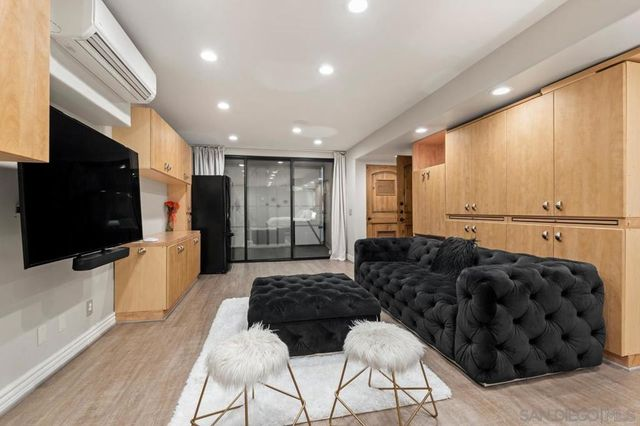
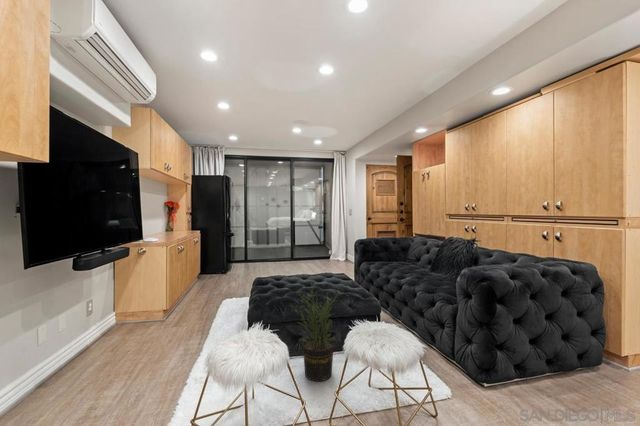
+ potted plant [288,279,348,382]
